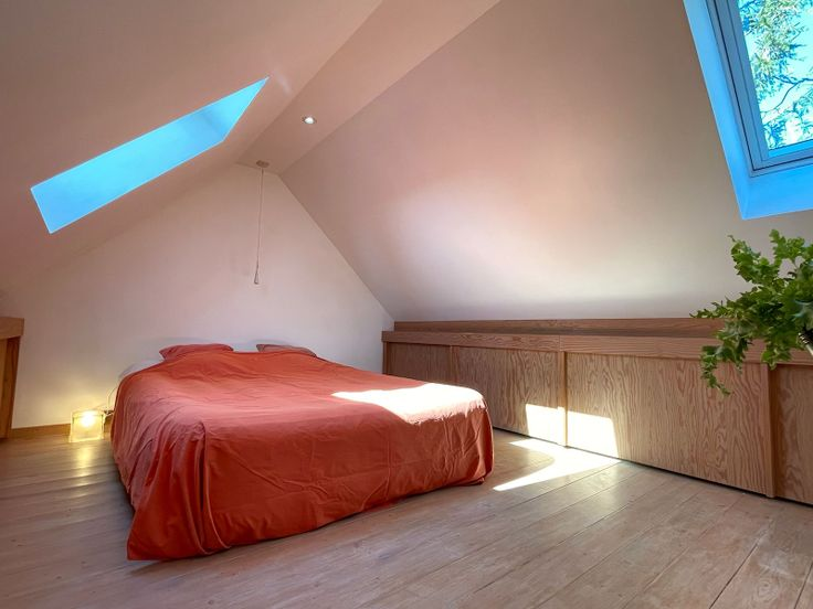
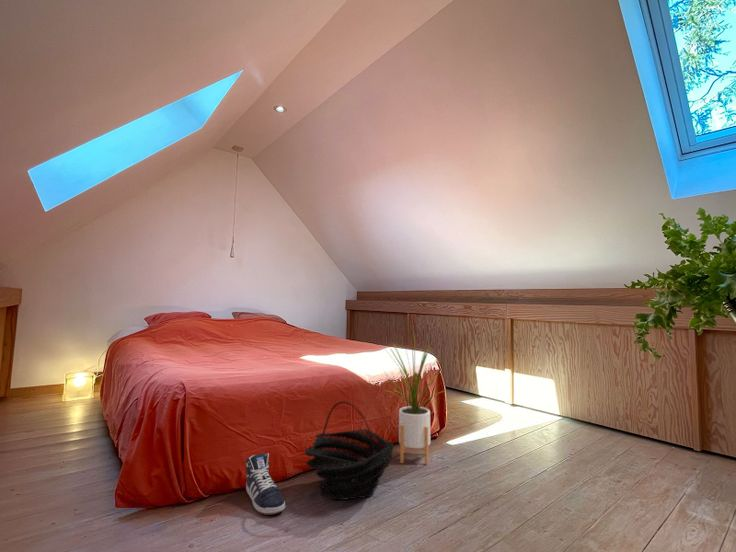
+ sneaker [245,452,286,516]
+ basket [304,400,395,501]
+ house plant [382,332,447,466]
